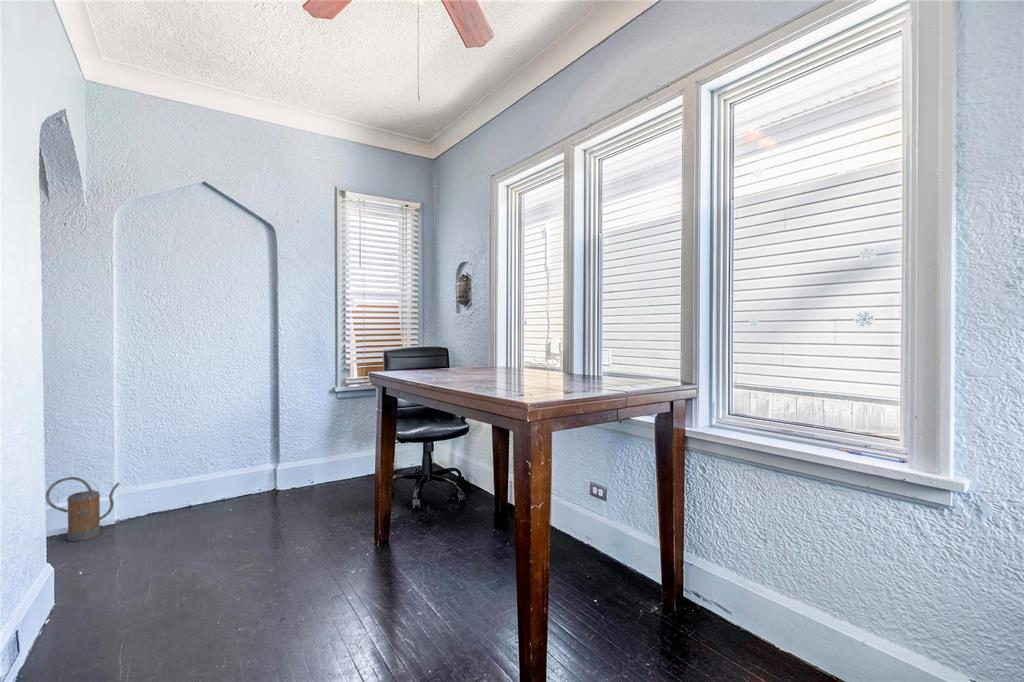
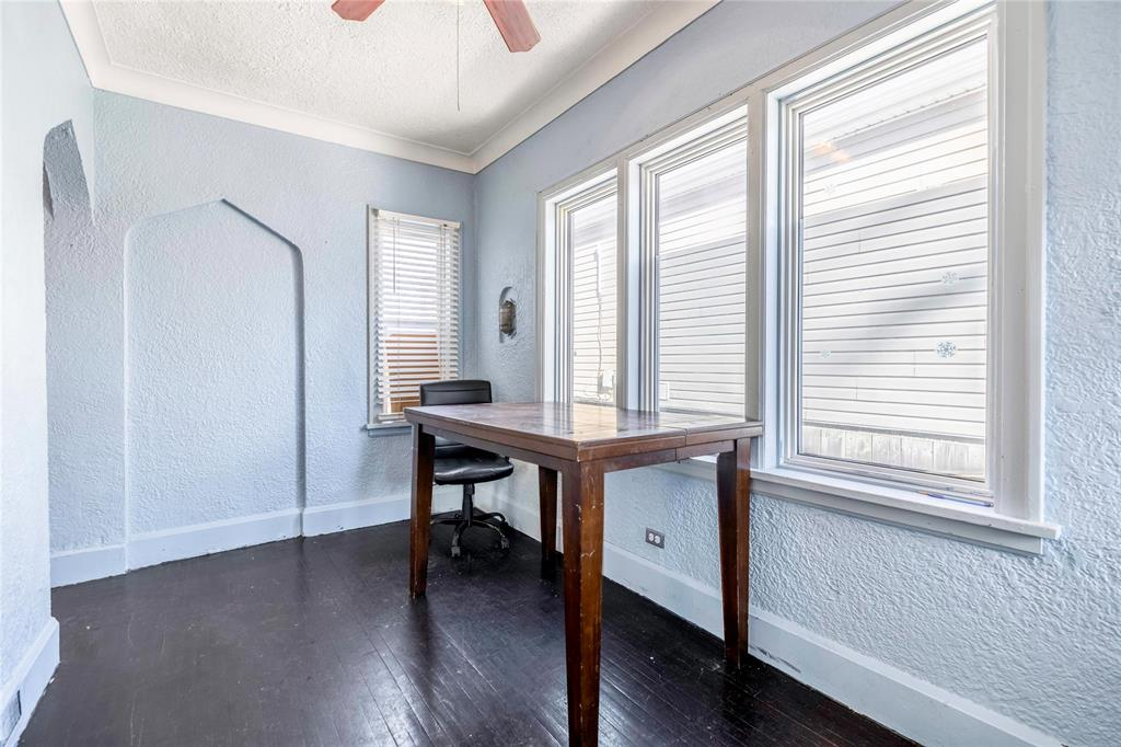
- watering can [45,476,121,542]
